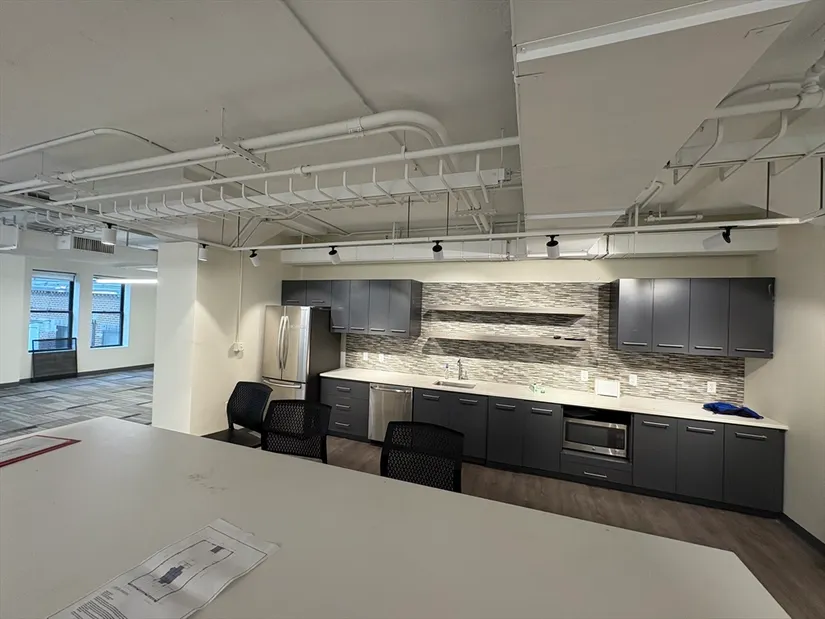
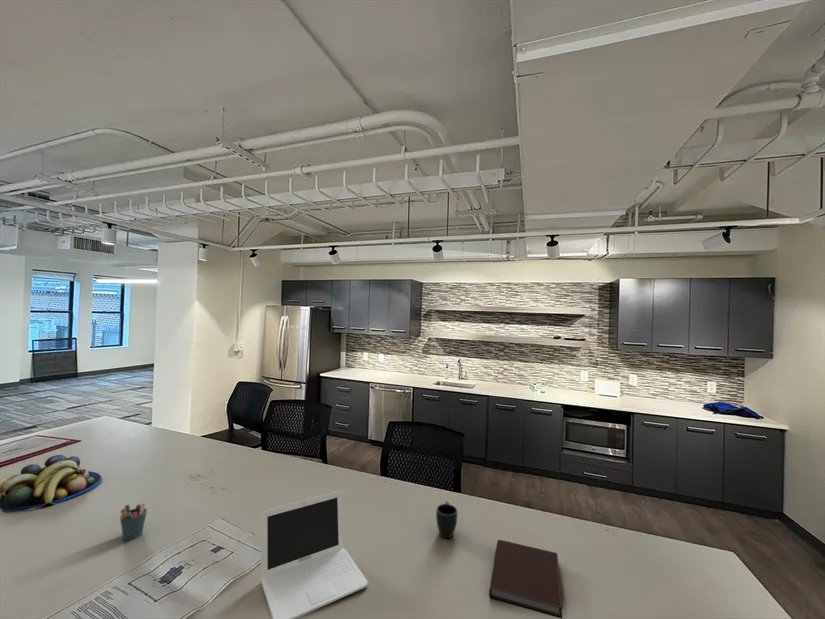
+ laptop [260,490,368,619]
+ pen holder [119,501,148,541]
+ mug [435,500,459,539]
+ fruit bowl [0,454,103,514]
+ notebook [488,539,564,619]
